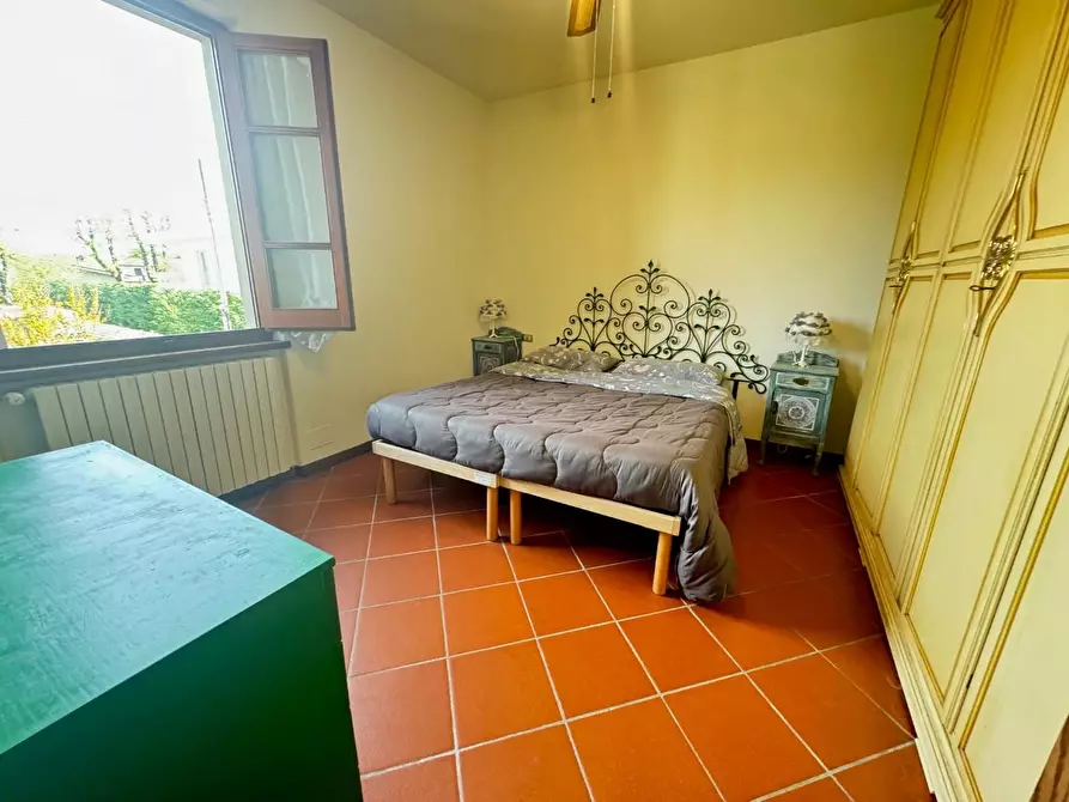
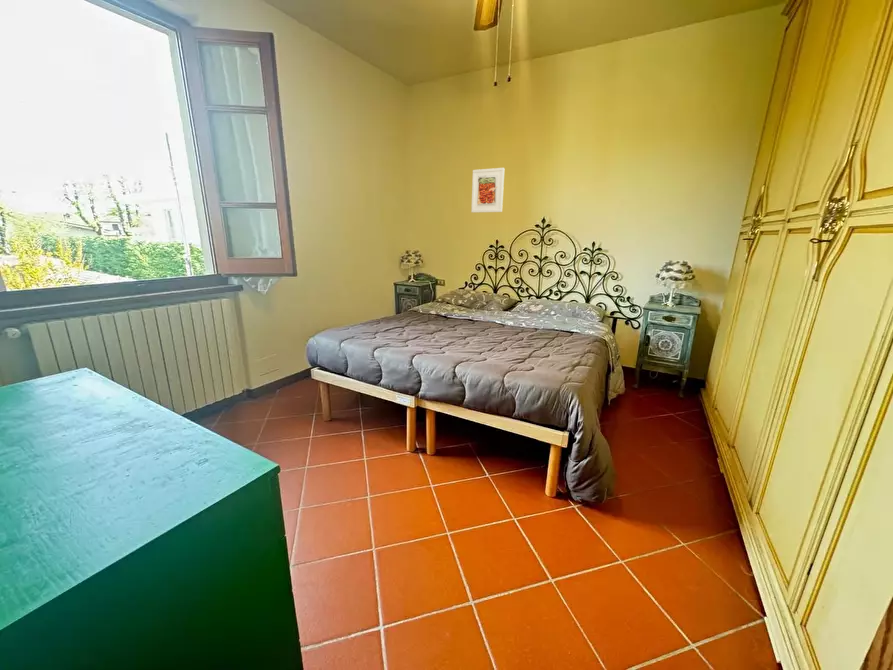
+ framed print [470,167,505,213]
